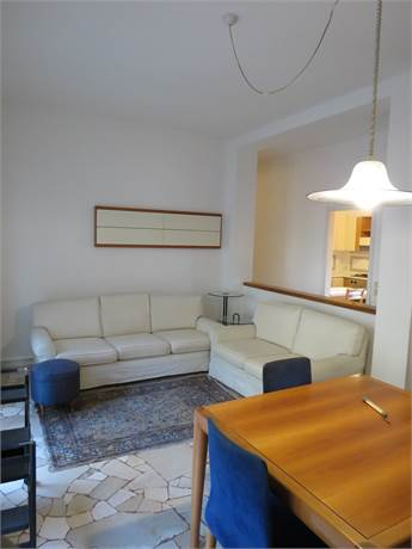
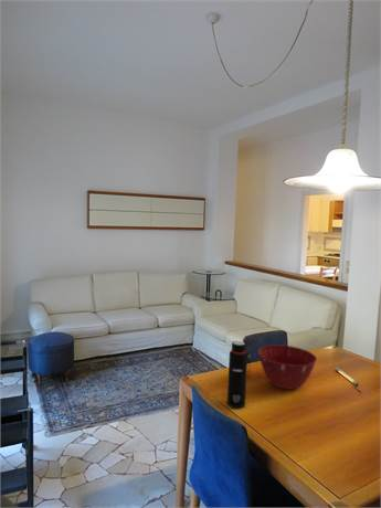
+ mixing bowl [257,343,318,390]
+ water bottle [226,340,252,409]
